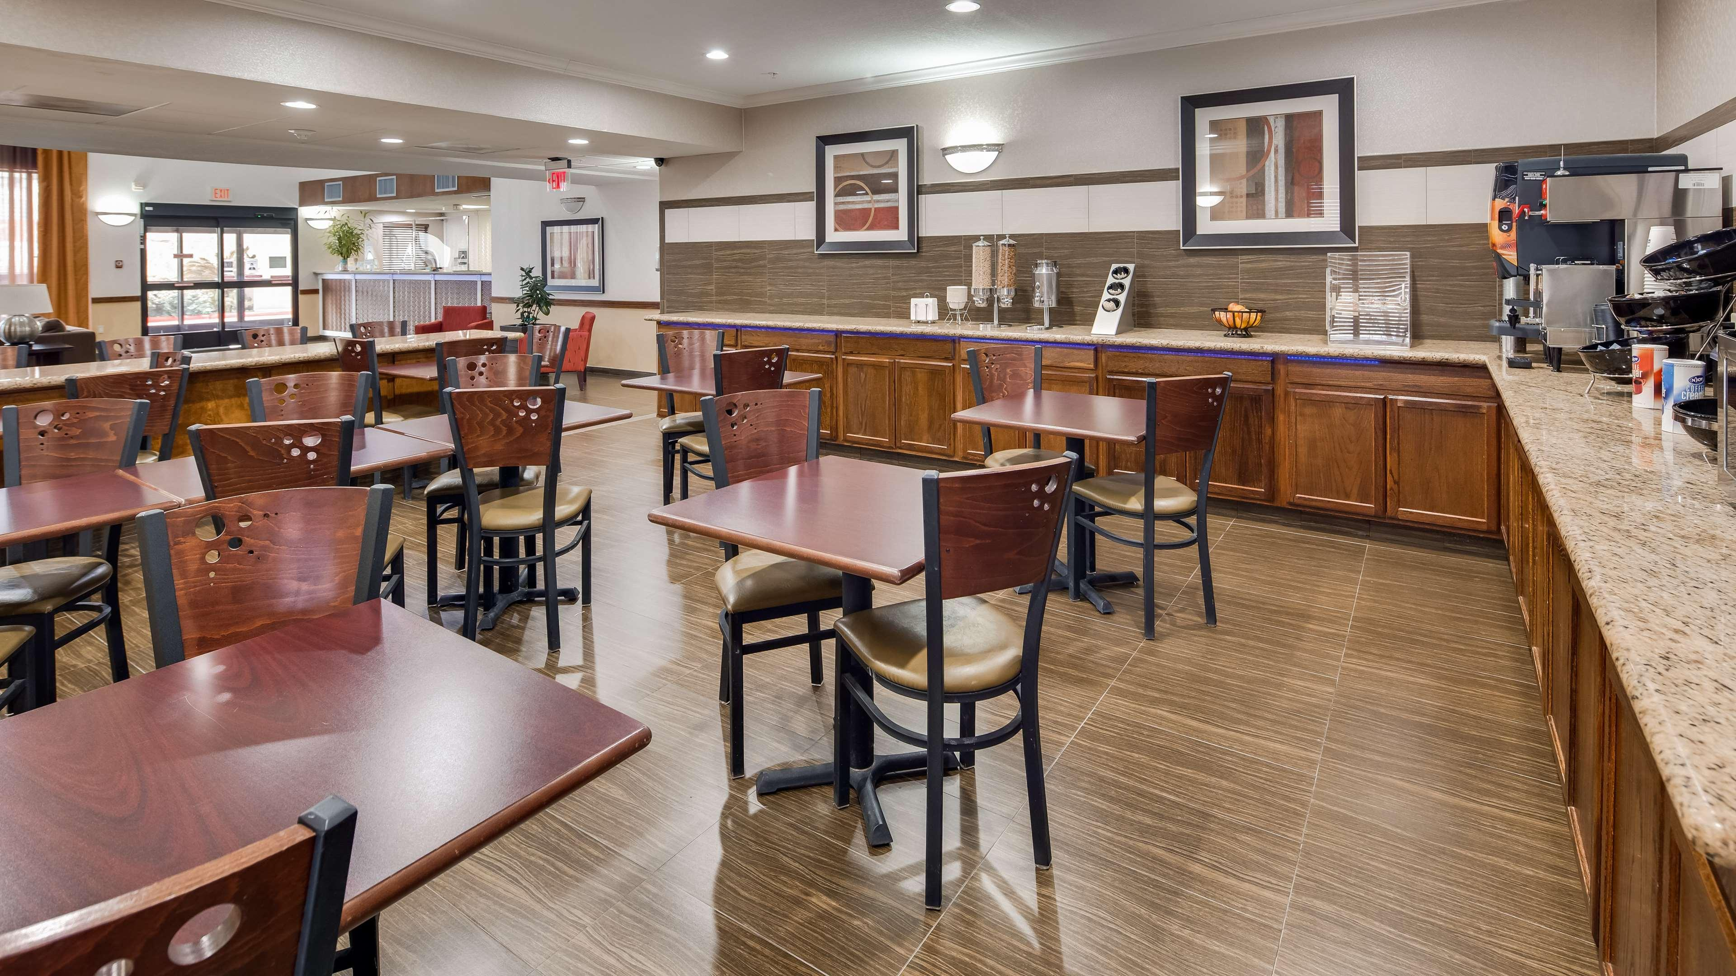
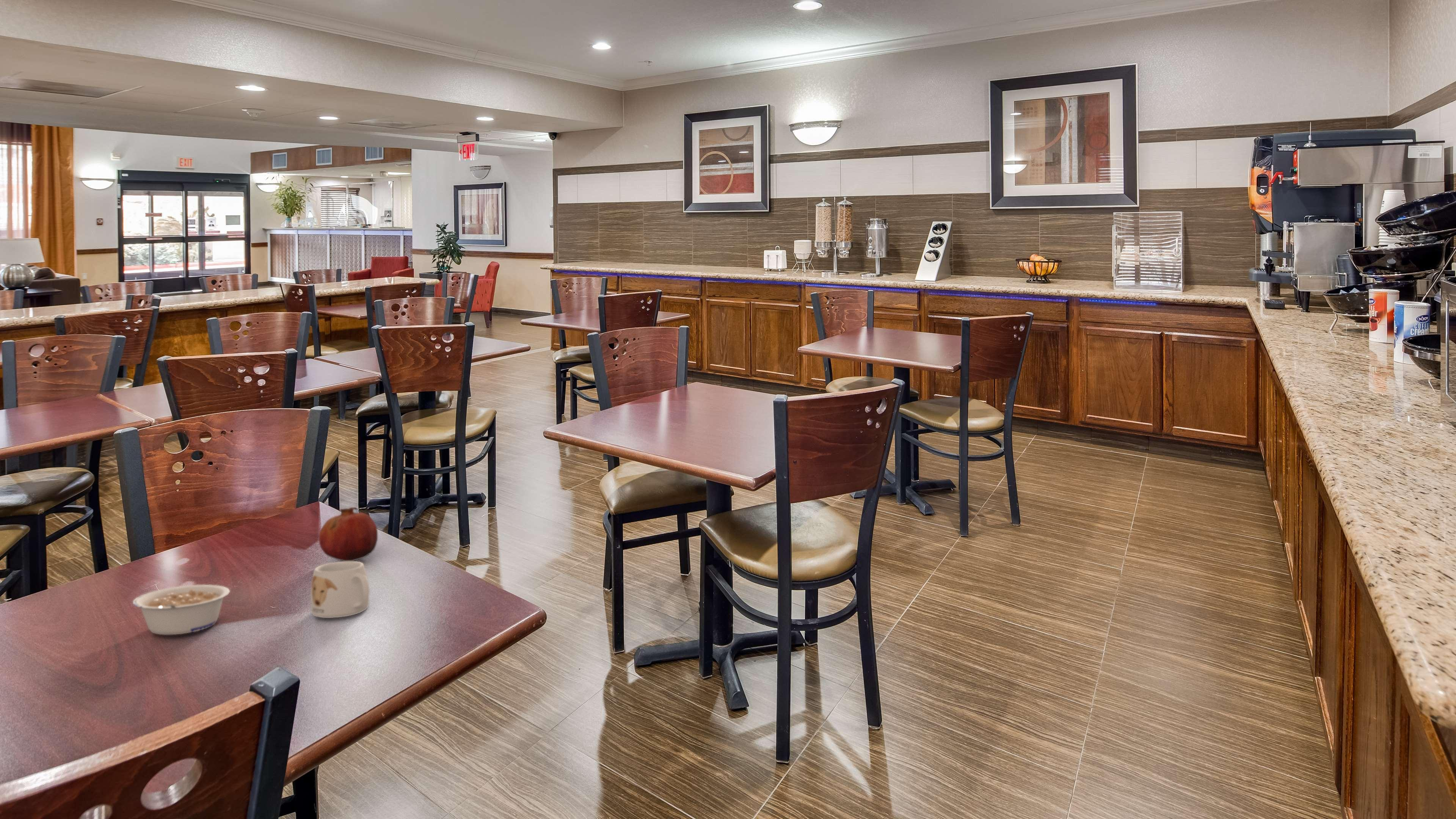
+ mug [310,561,370,618]
+ legume [132,584,231,635]
+ fruit [318,507,378,561]
